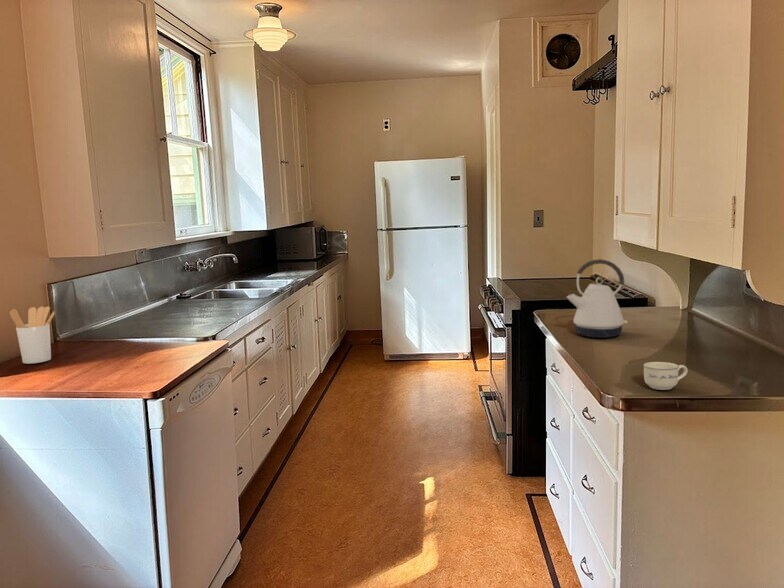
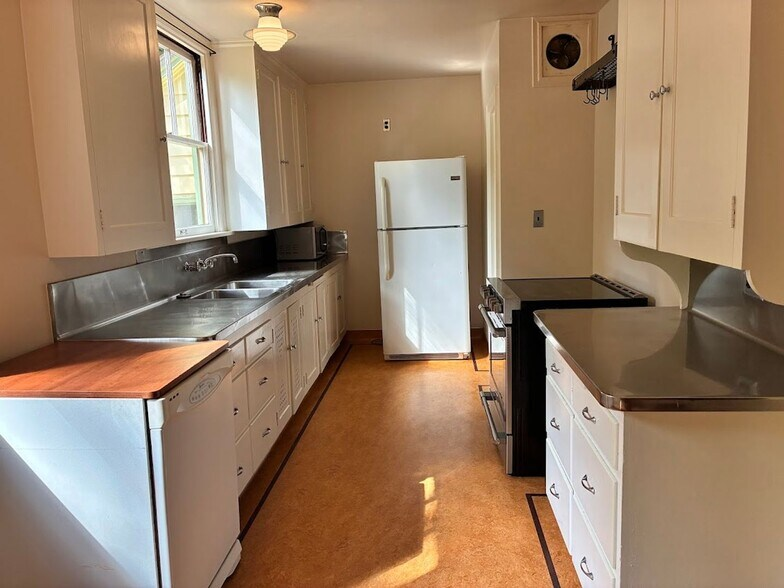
- cup [643,361,689,391]
- utensil holder [9,306,56,365]
- kettle [566,258,629,339]
